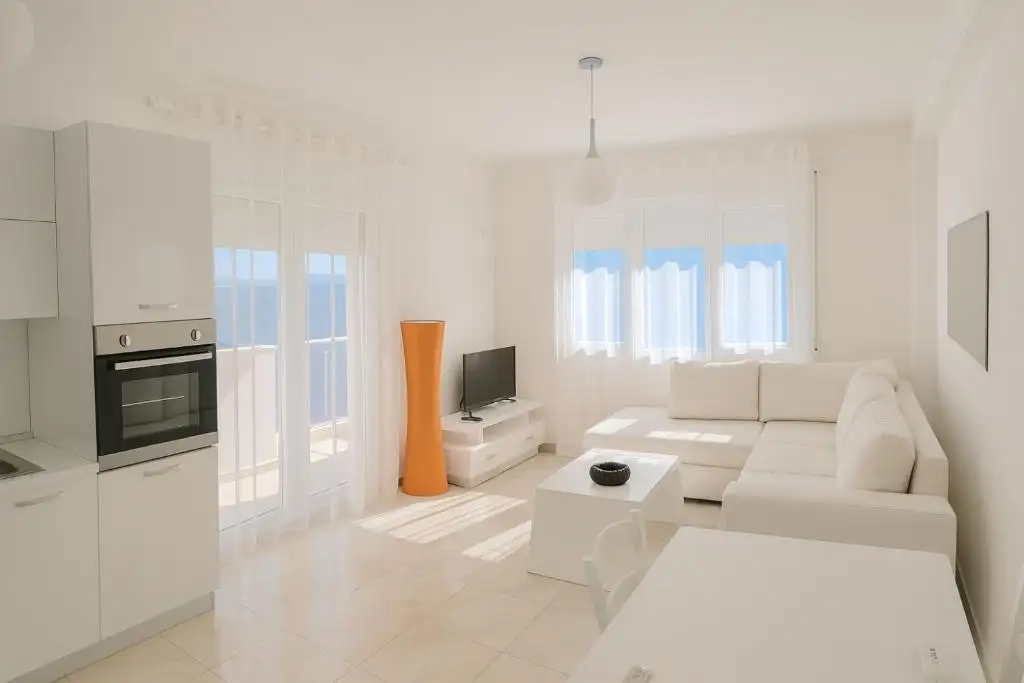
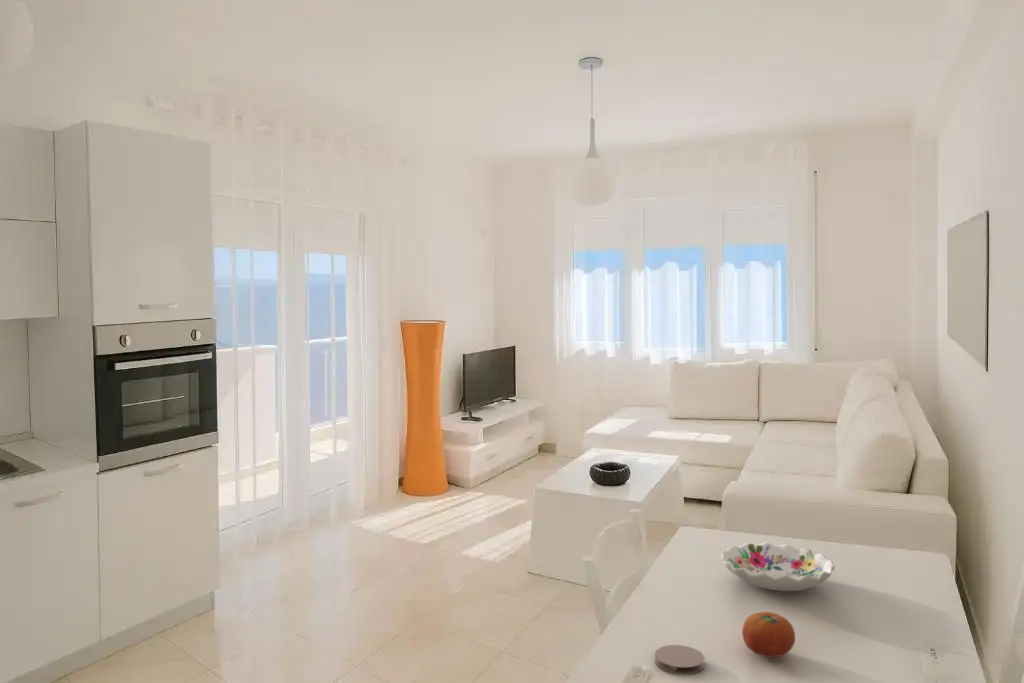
+ coaster [654,644,705,675]
+ fruit [741,611,796,659]
+ decorative bowl [720,541,836,592]
